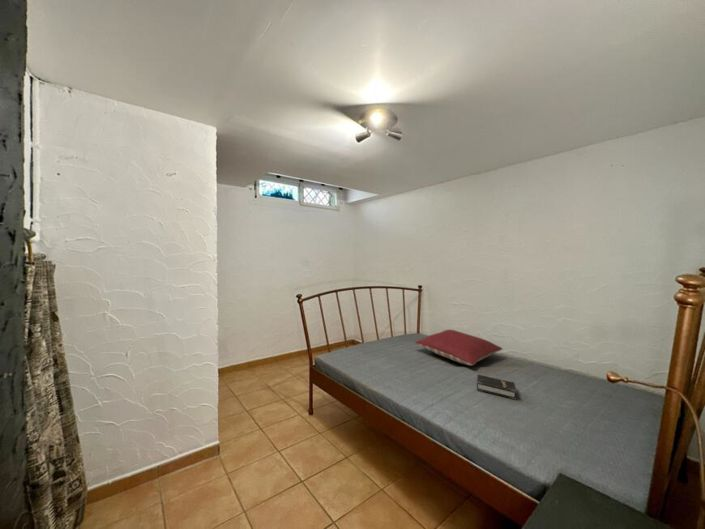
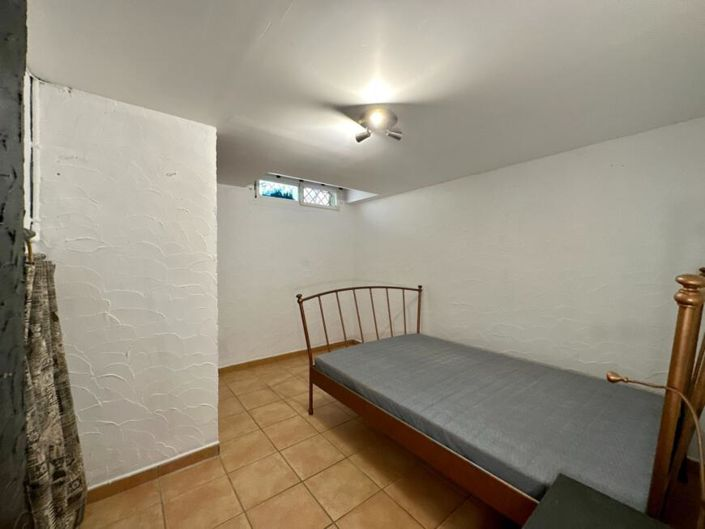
- hardback book [476,374,518,401]
- pillow [414,329,503,366]
